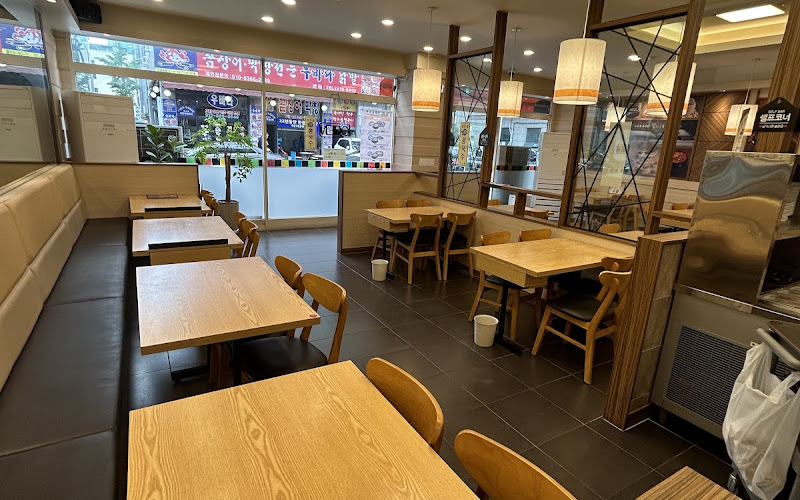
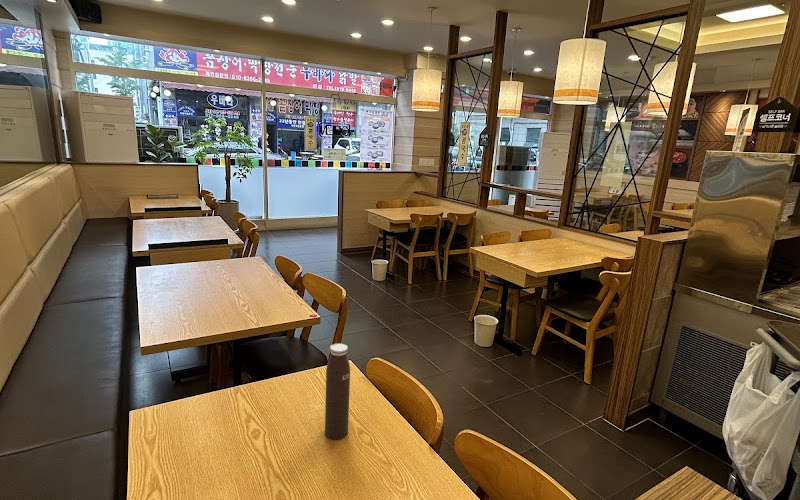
+ water bottle [324,342,351,440]
